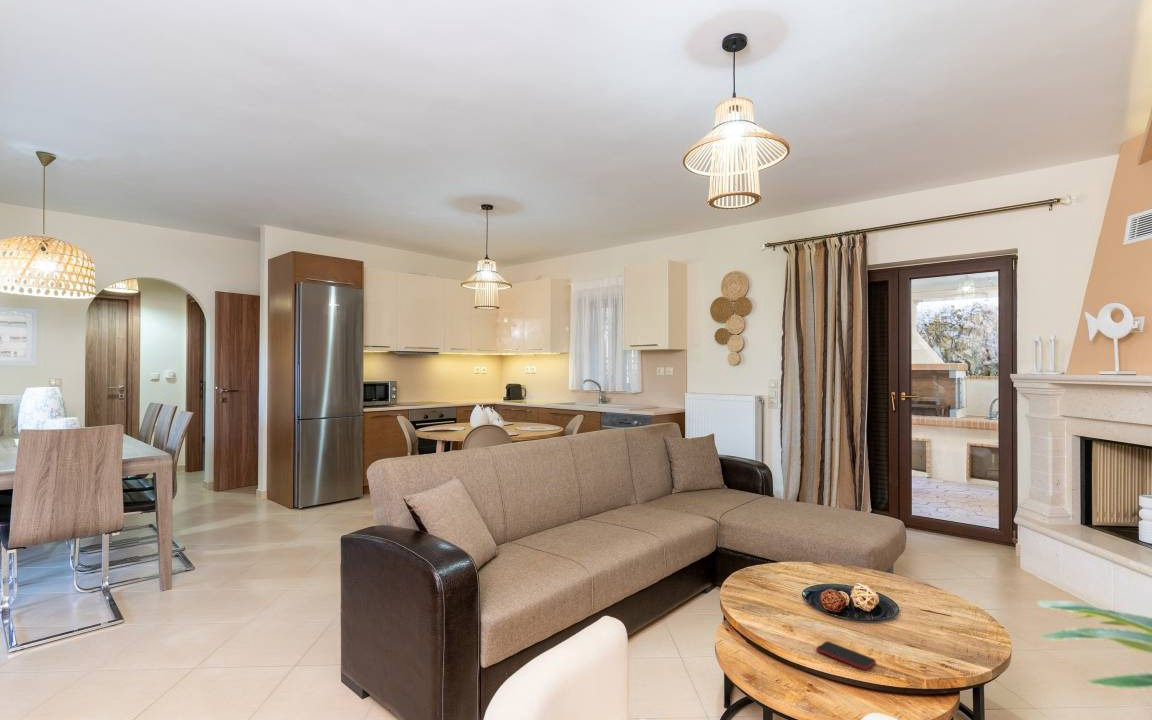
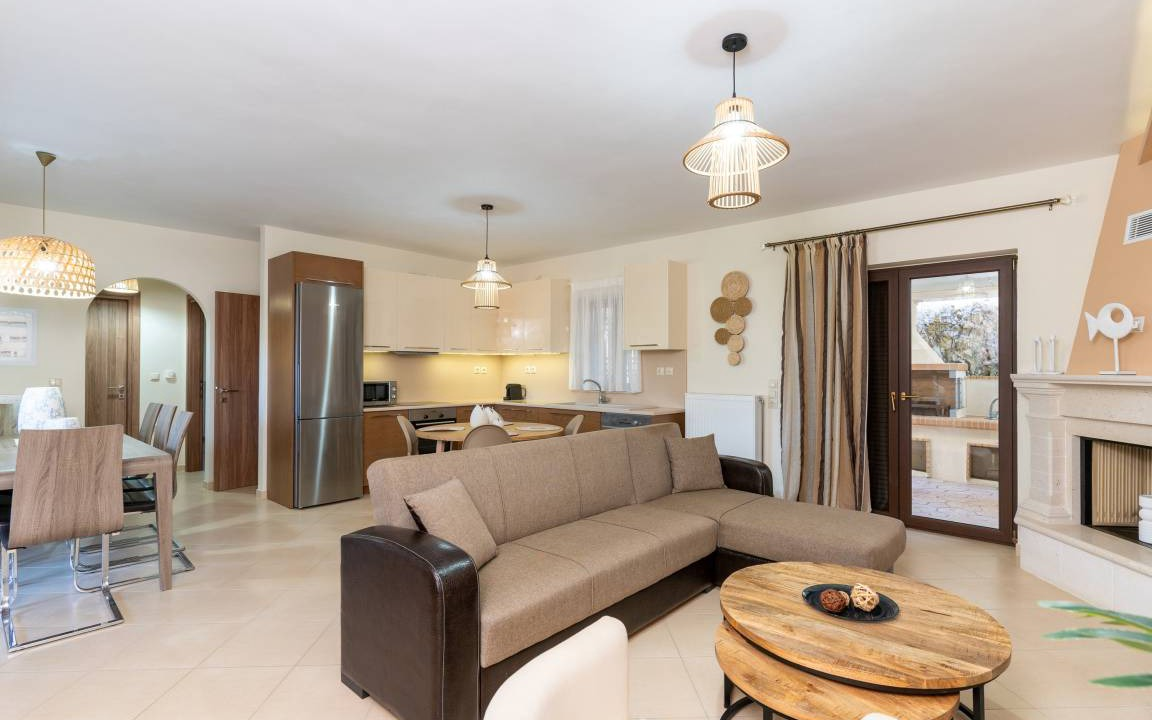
- smartphone [815,640,877,671]
